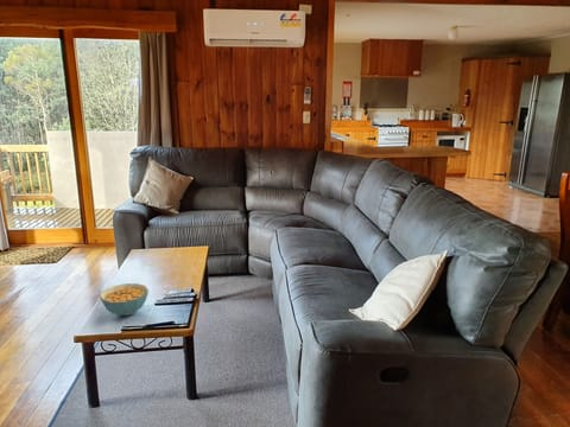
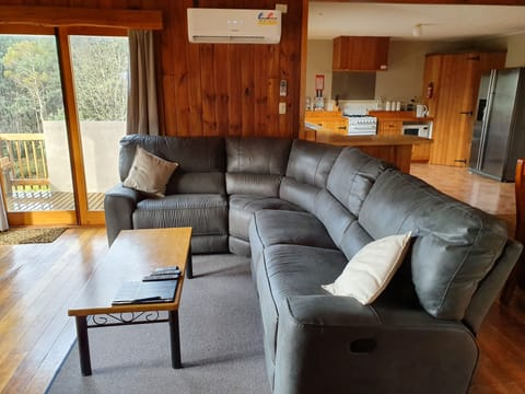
- cereal bowl [99,282,150,317]
